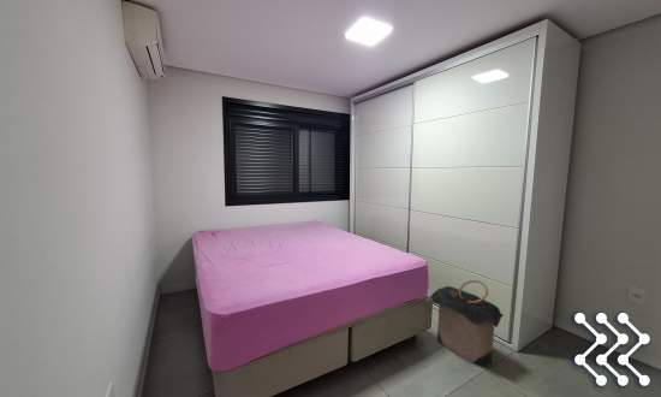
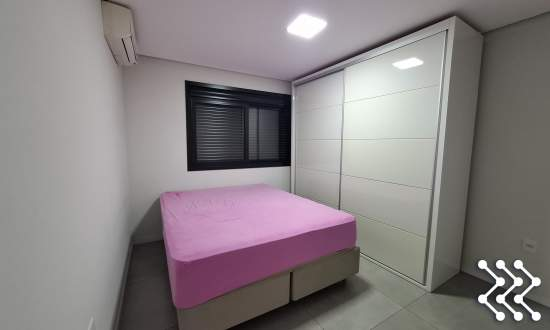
- laundry hamper [429,279,505,368]
